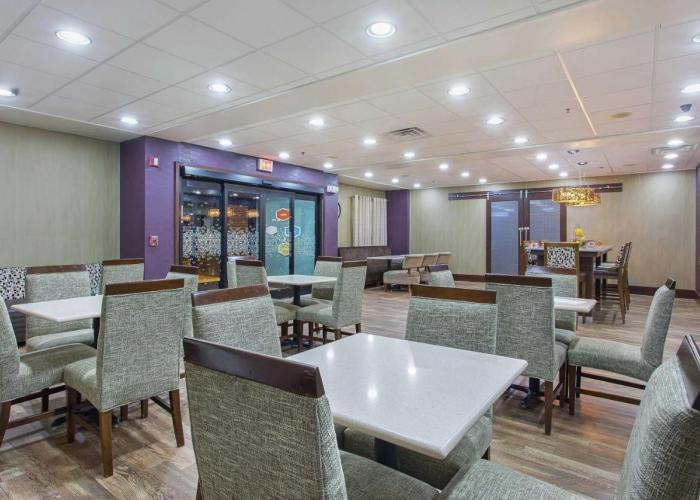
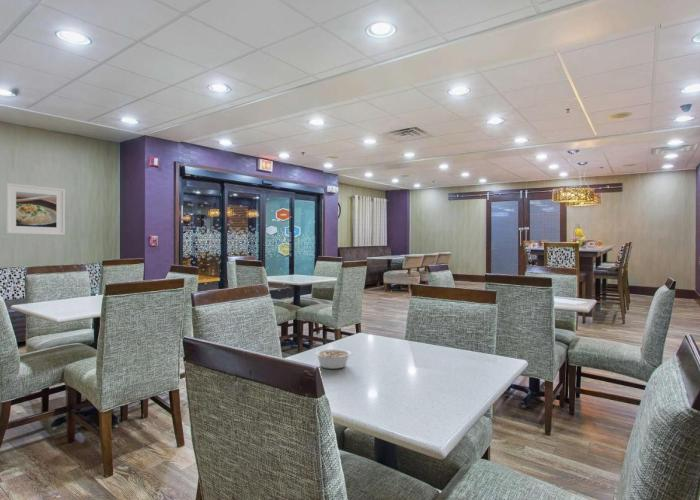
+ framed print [5,182,66,236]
+ legume [314,348,354,370]
